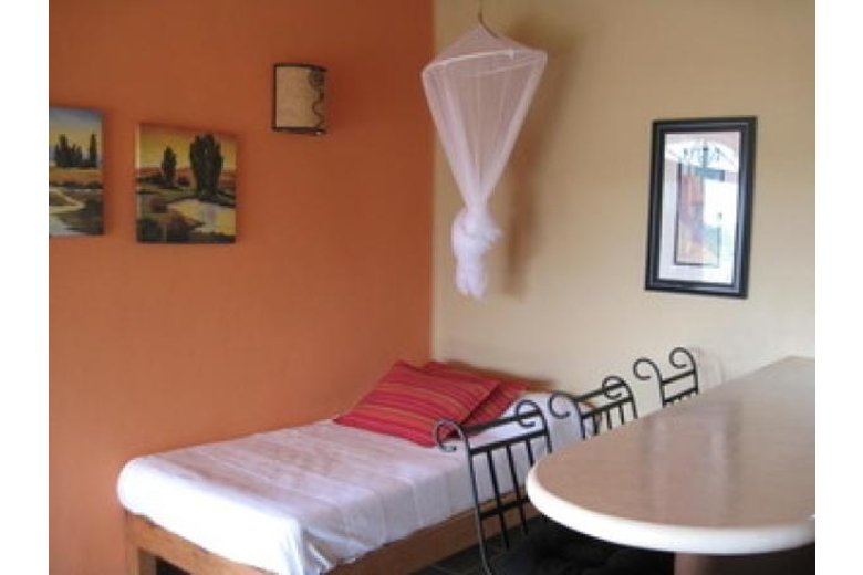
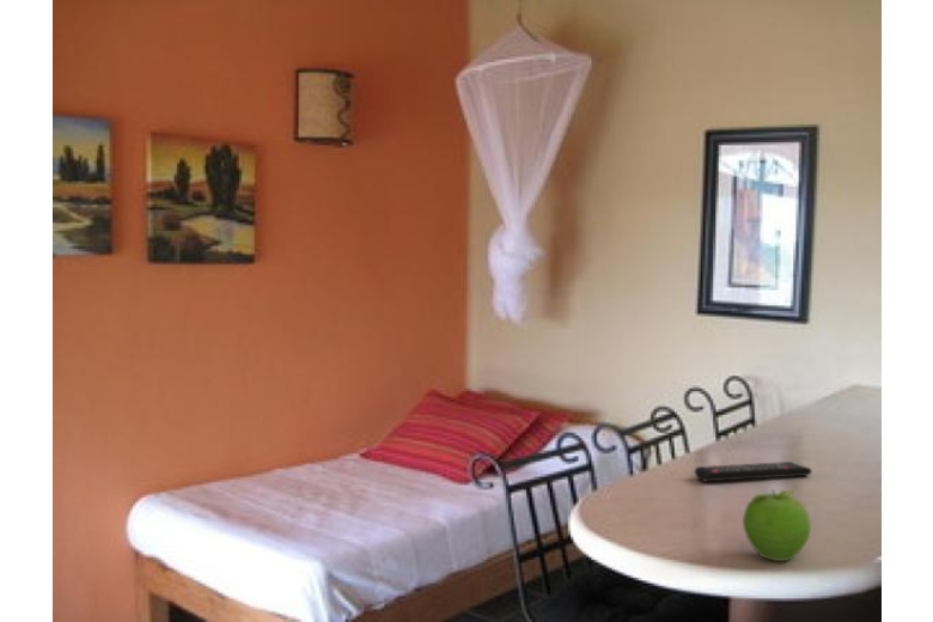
+ remote control [694,461,813,482]
+ fruit [742,488,812,562]
